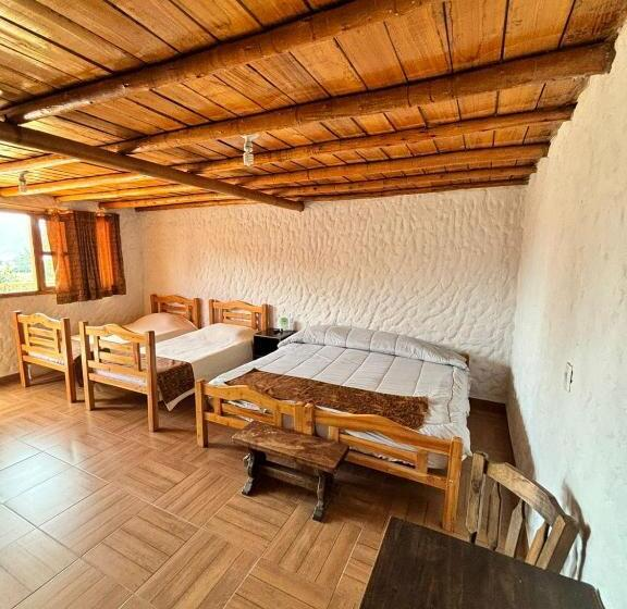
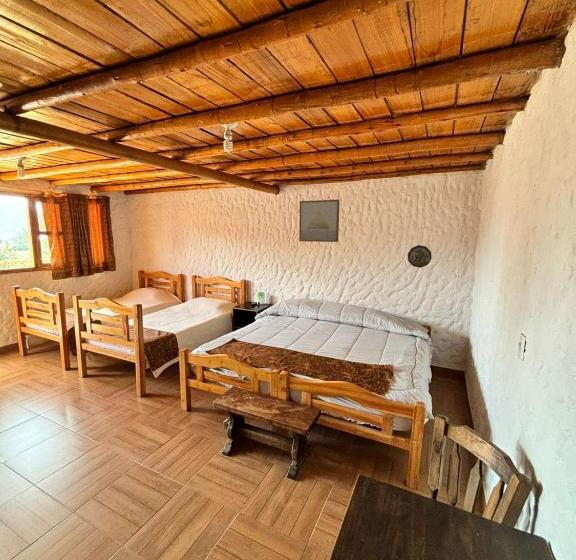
+ wall art [298,199,341,243]
+ decorative plate [407,244,432,269]
